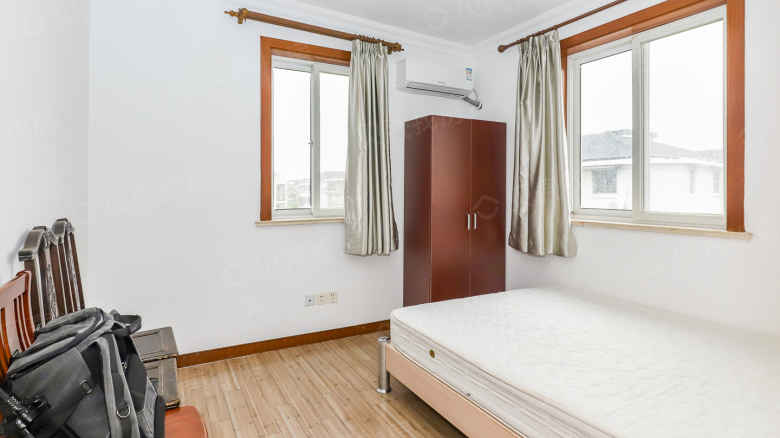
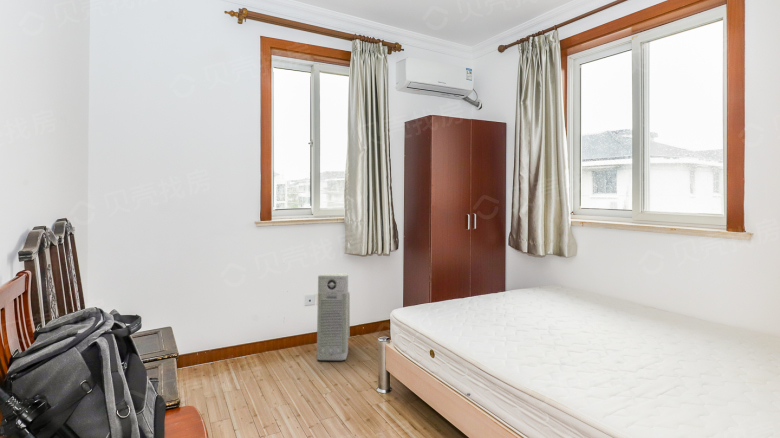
+ air purifier [316,272,351,361]
